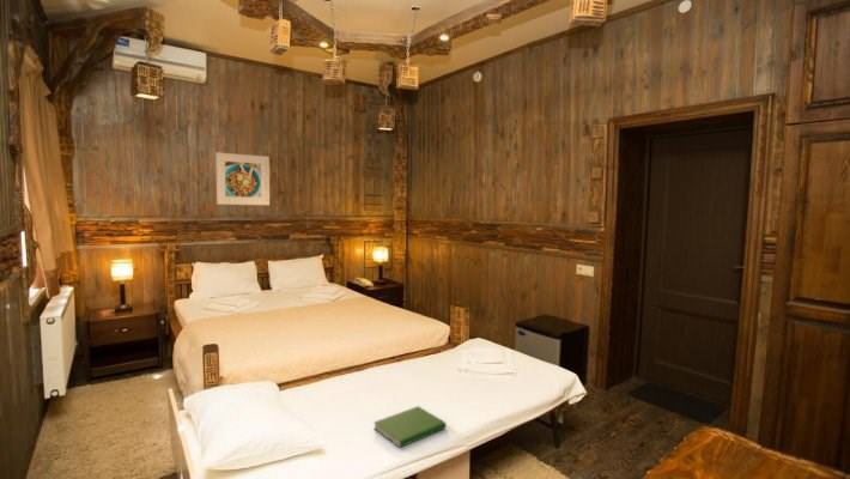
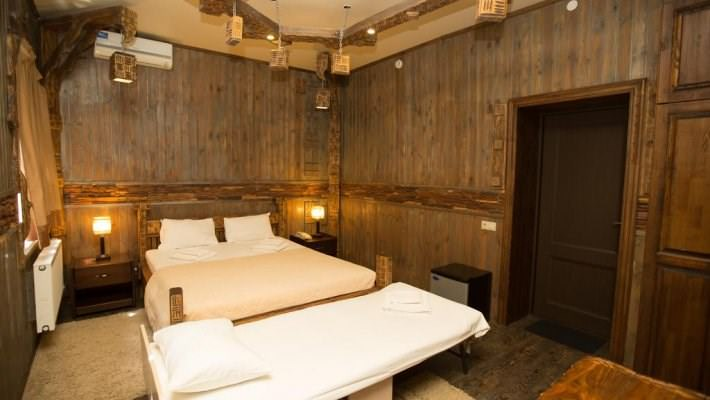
- hardcover book [372,405,448,449]
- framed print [214,151,271,206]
